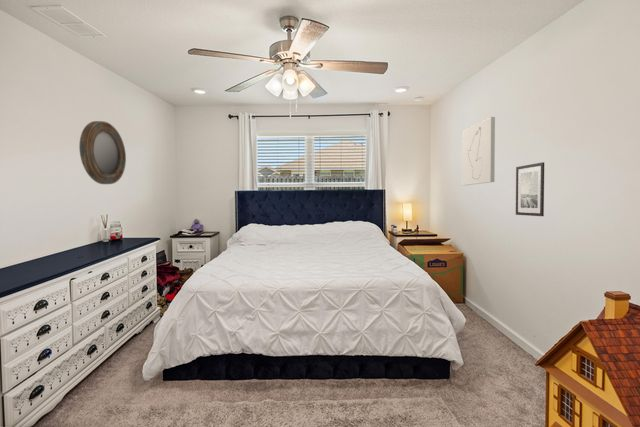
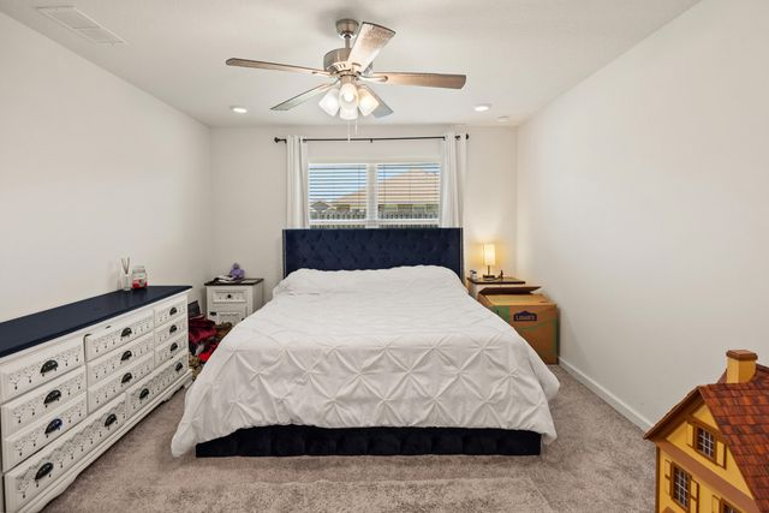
- wall art [515,161,545,217]
- home mirror [78,120,127,185]
- wall art [461,116,496,186]
